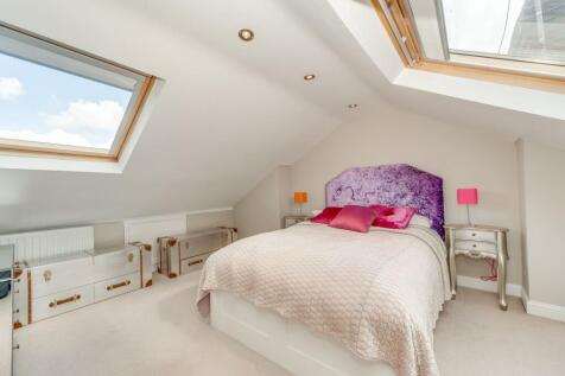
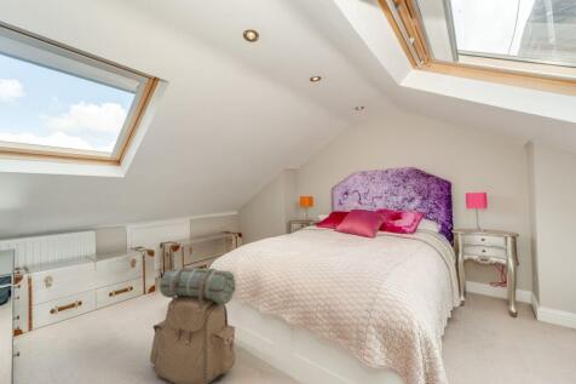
+ backpack [149,266,237,384]
